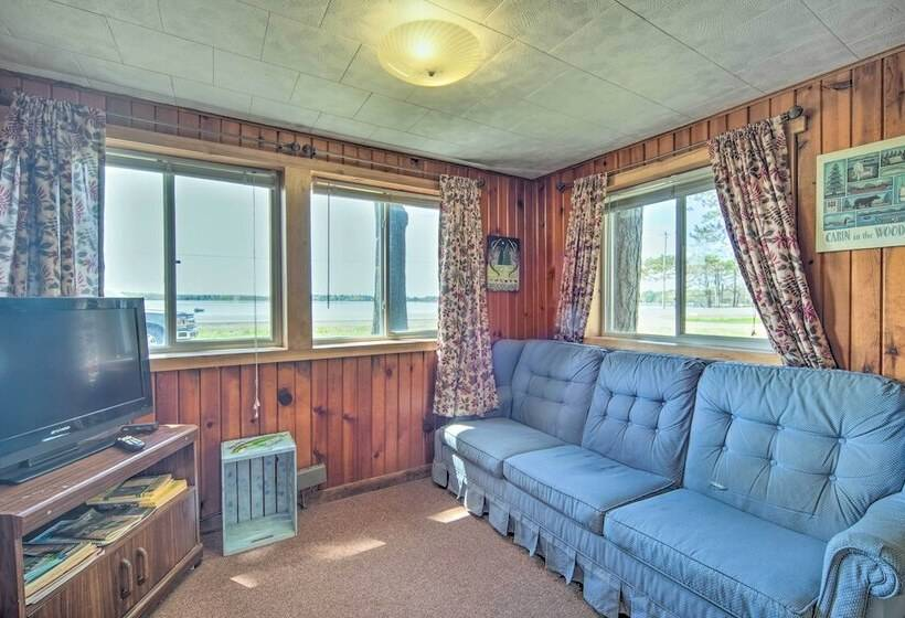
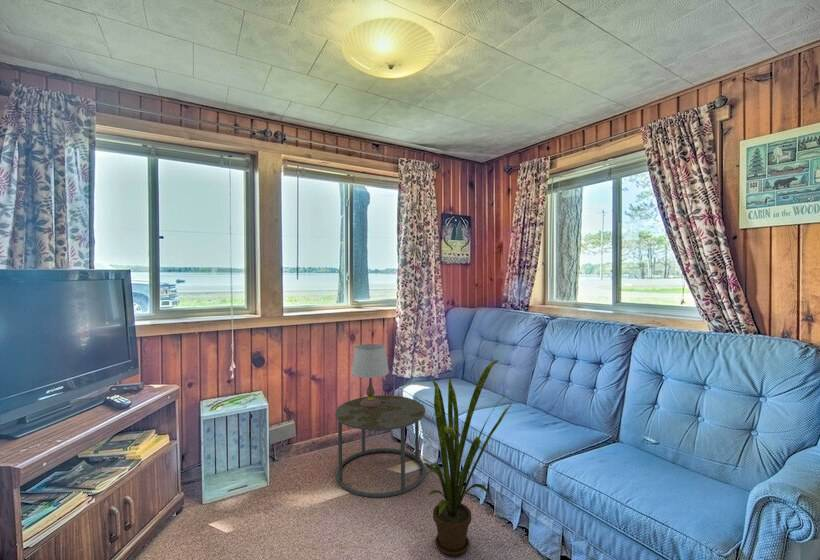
+ side table [334,394,427,499]
+ table lamp [351,343,390,407]
+ house plant [420,359,513,556]
